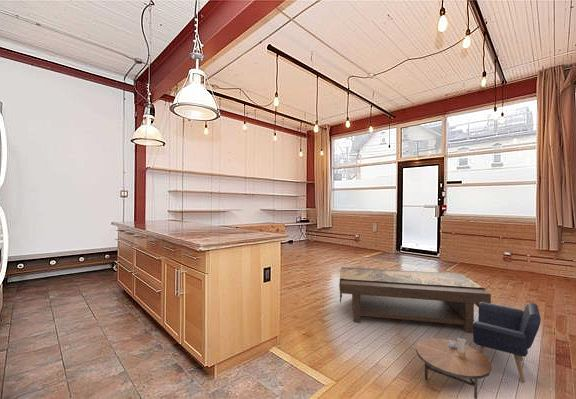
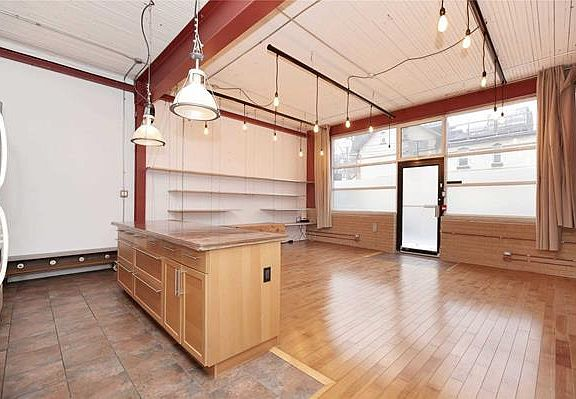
- coffee table [338,266,492,334]
- armchair [415,302,542,399]
